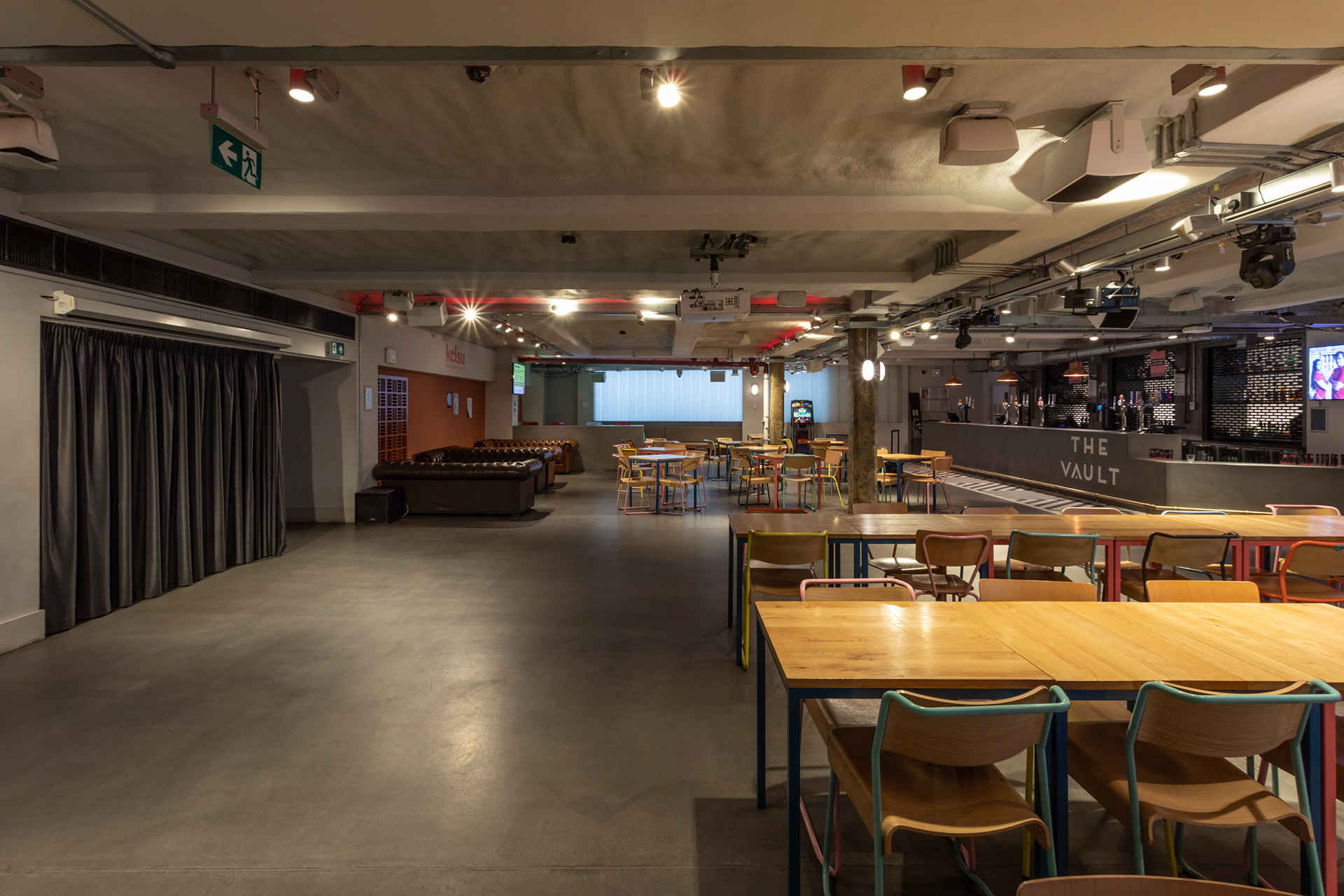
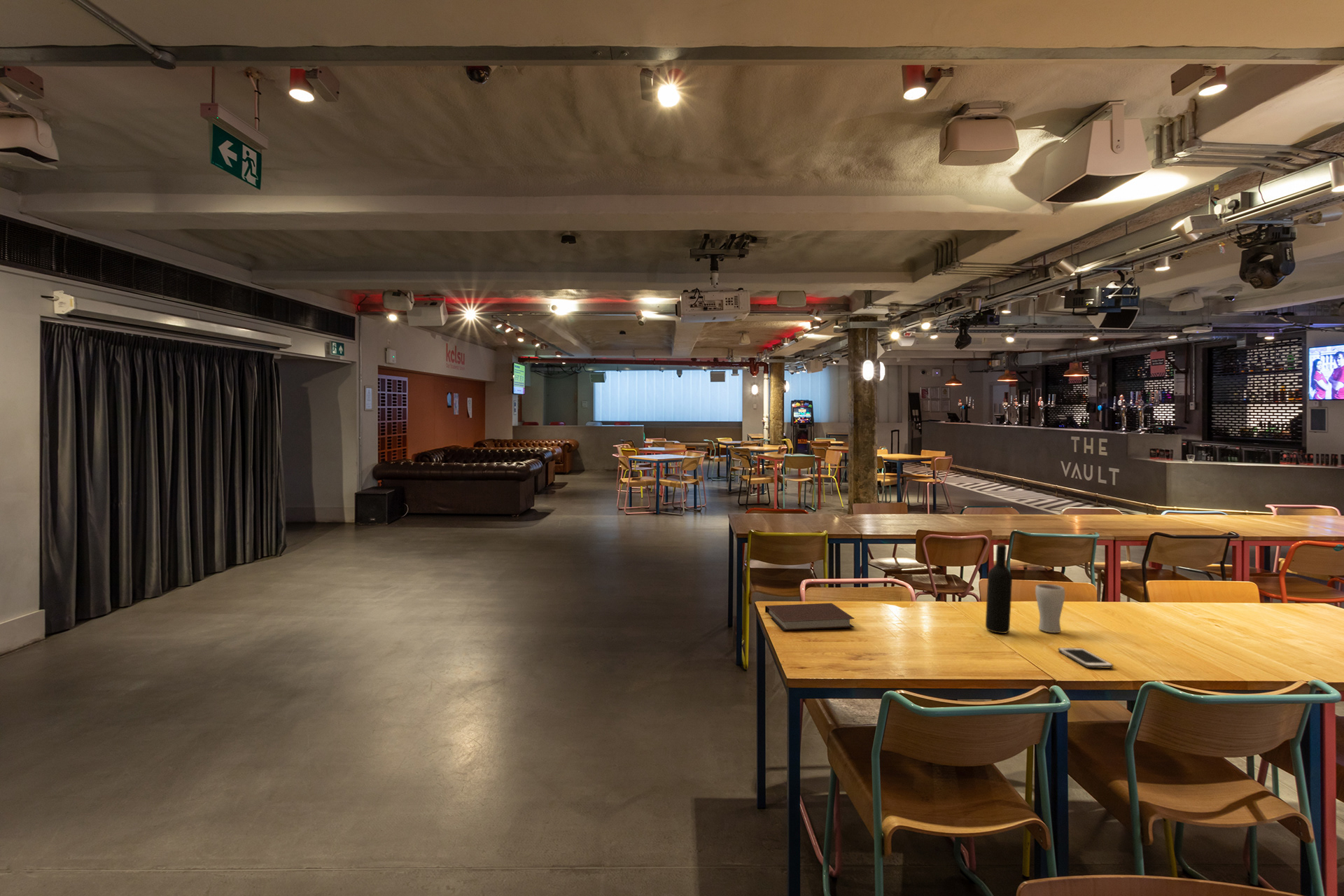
+ cell phone [1058,647,1114,668]
+ wine bottle [985,542,1013,634]
+ notebook [764,603,855,631]
+ drinking glass [1035,583,1065,633]
